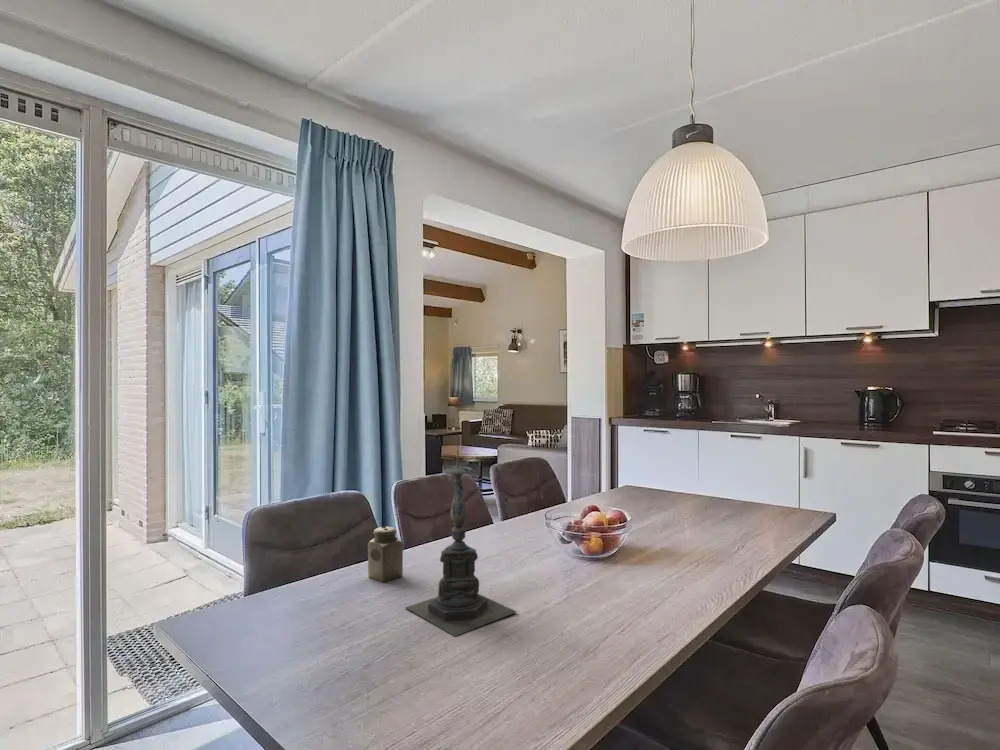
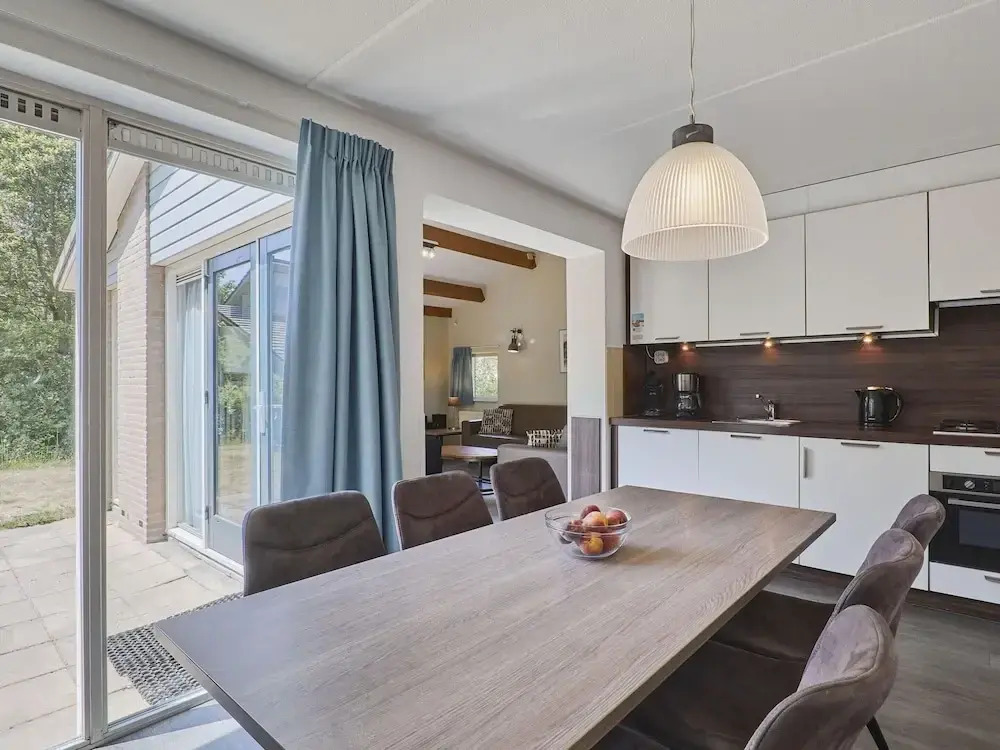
- salt shaker [367,526,404,584]
- candle holder [404,444,518,637]
